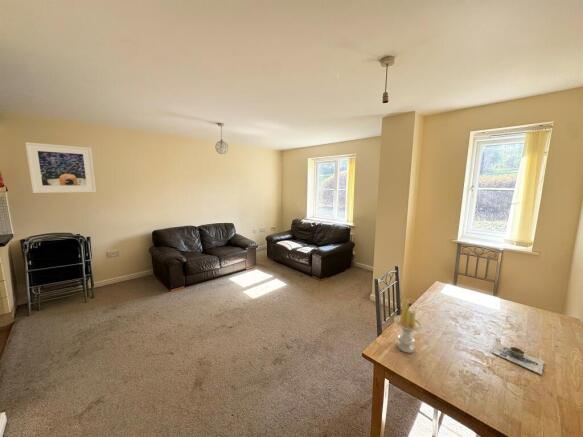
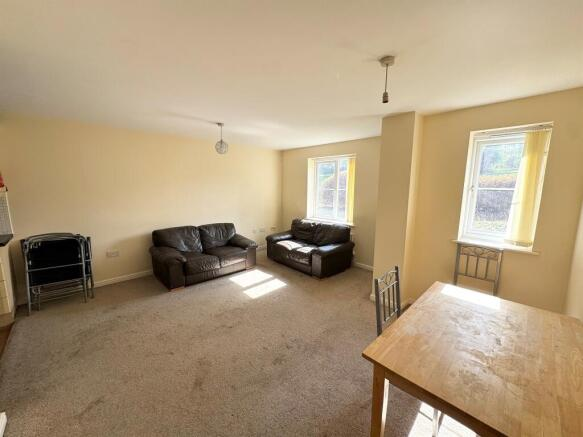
- decorative bowl [490,341,545,376]
- candle [393,298,423,354]
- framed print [25,141,97,194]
